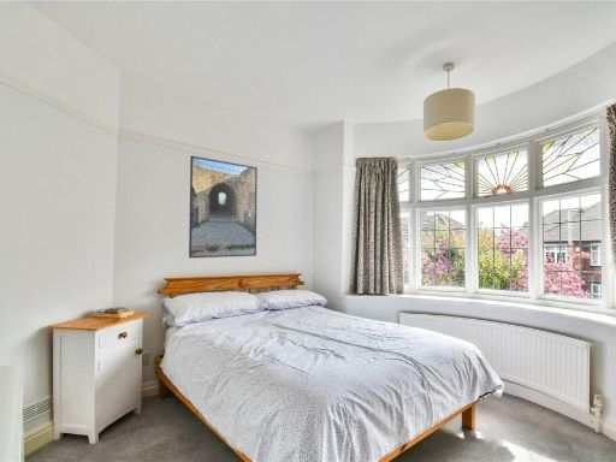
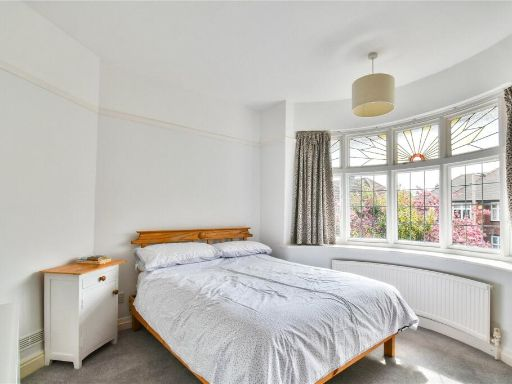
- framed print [188,155,259,259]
